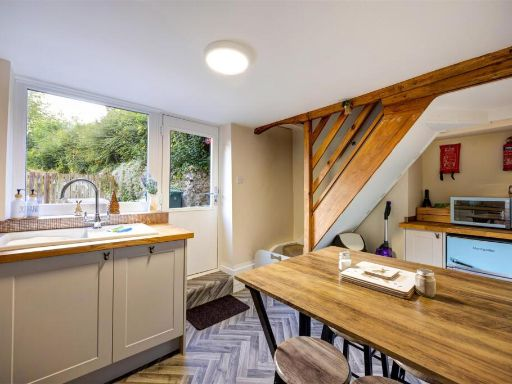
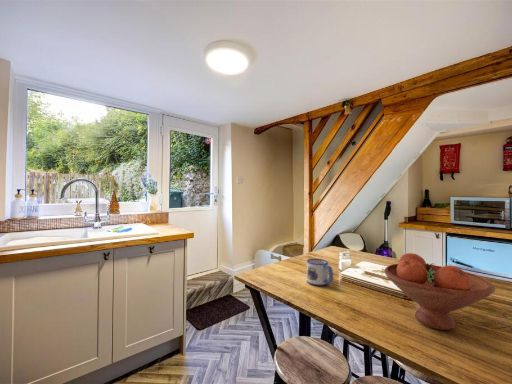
+ mug [306,258,334,287]
+ fruit bowl [383,252,496,331]
